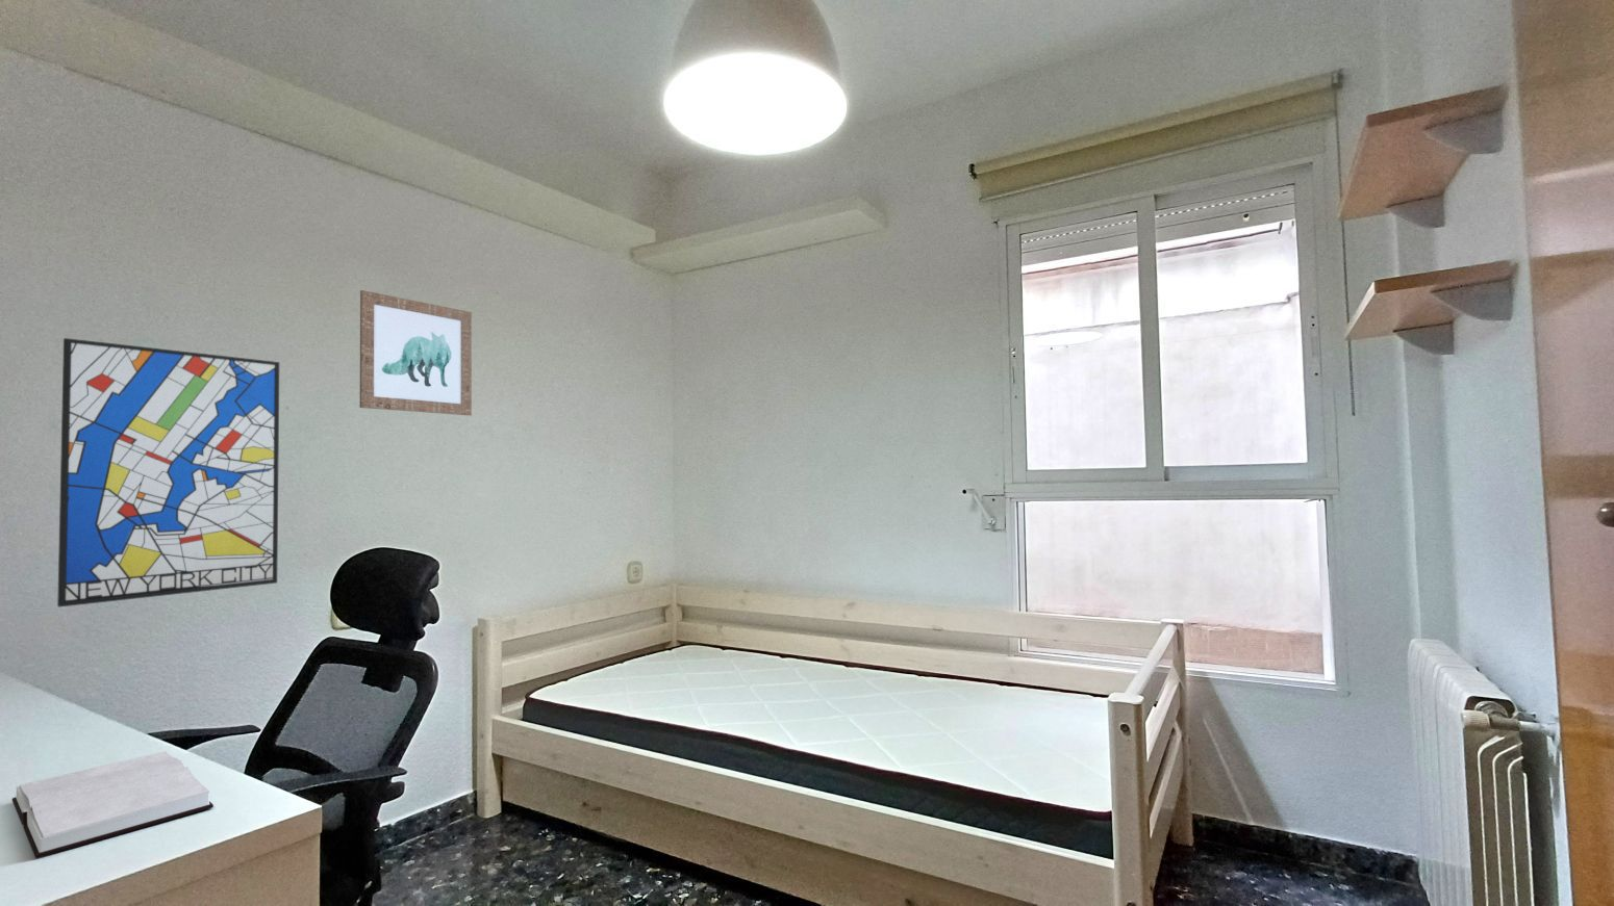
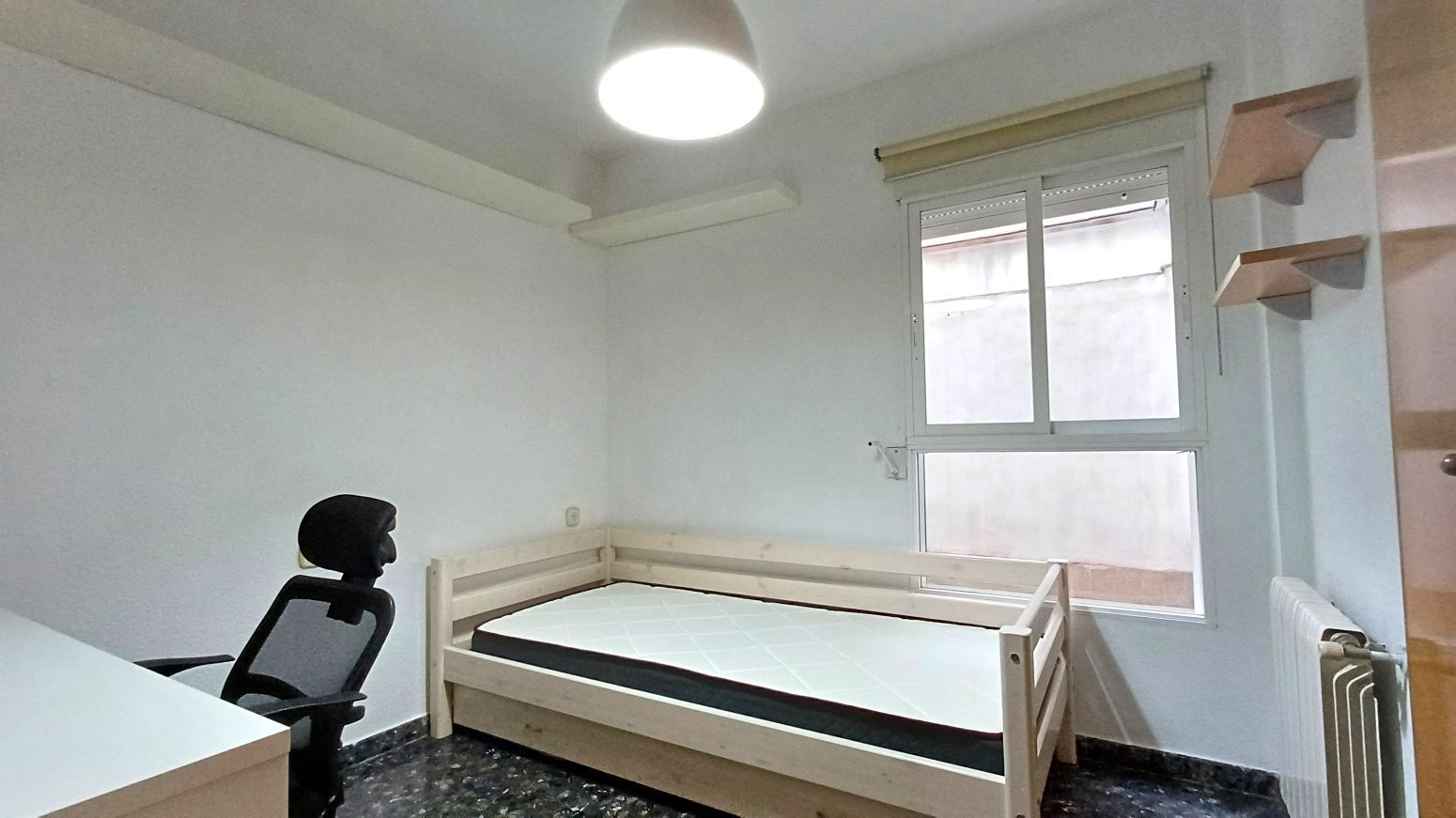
- wall art [359,289,472,416]
- hardback book [11,751,215,859]
- wall art [57,337,280,607]
